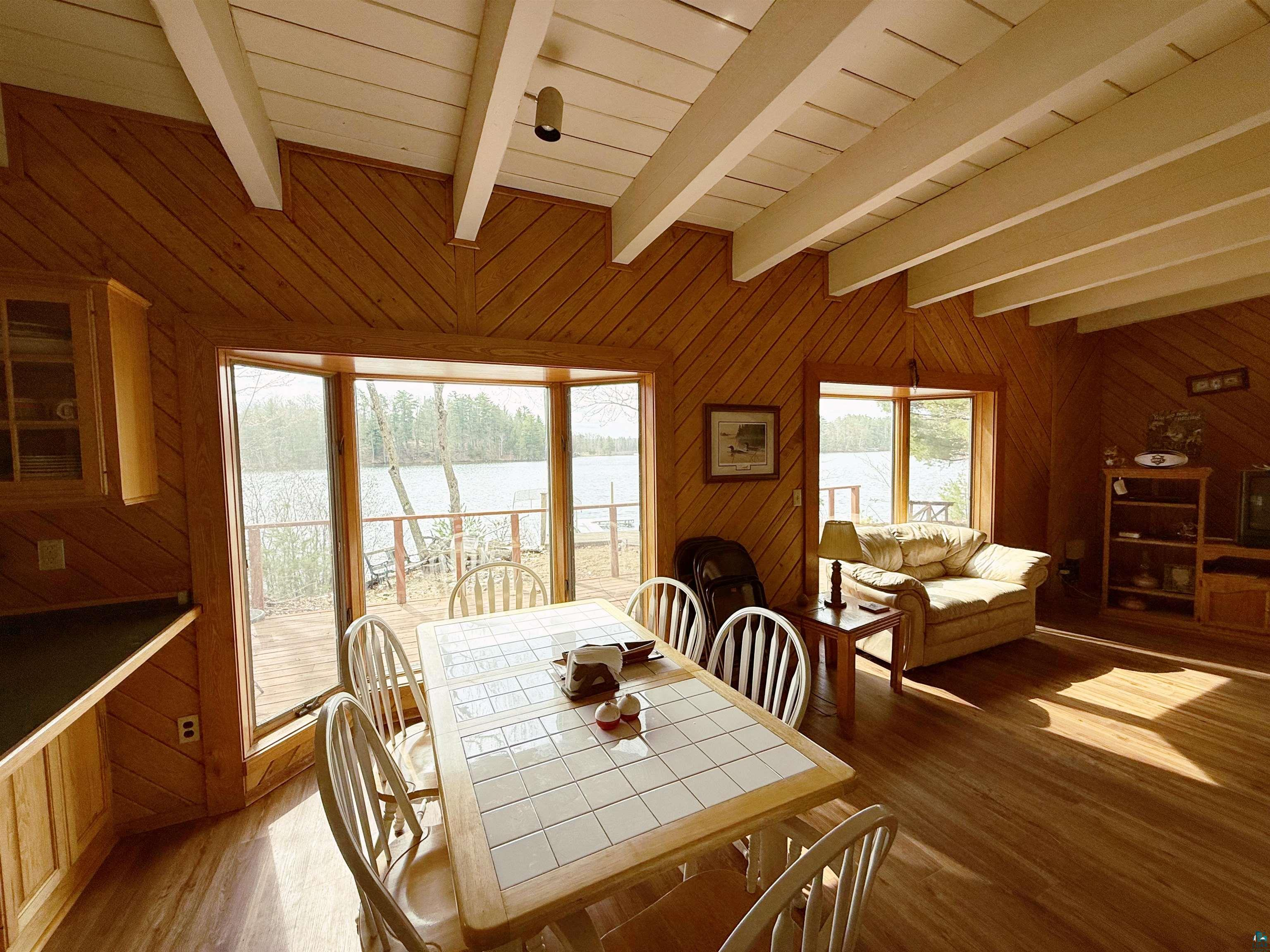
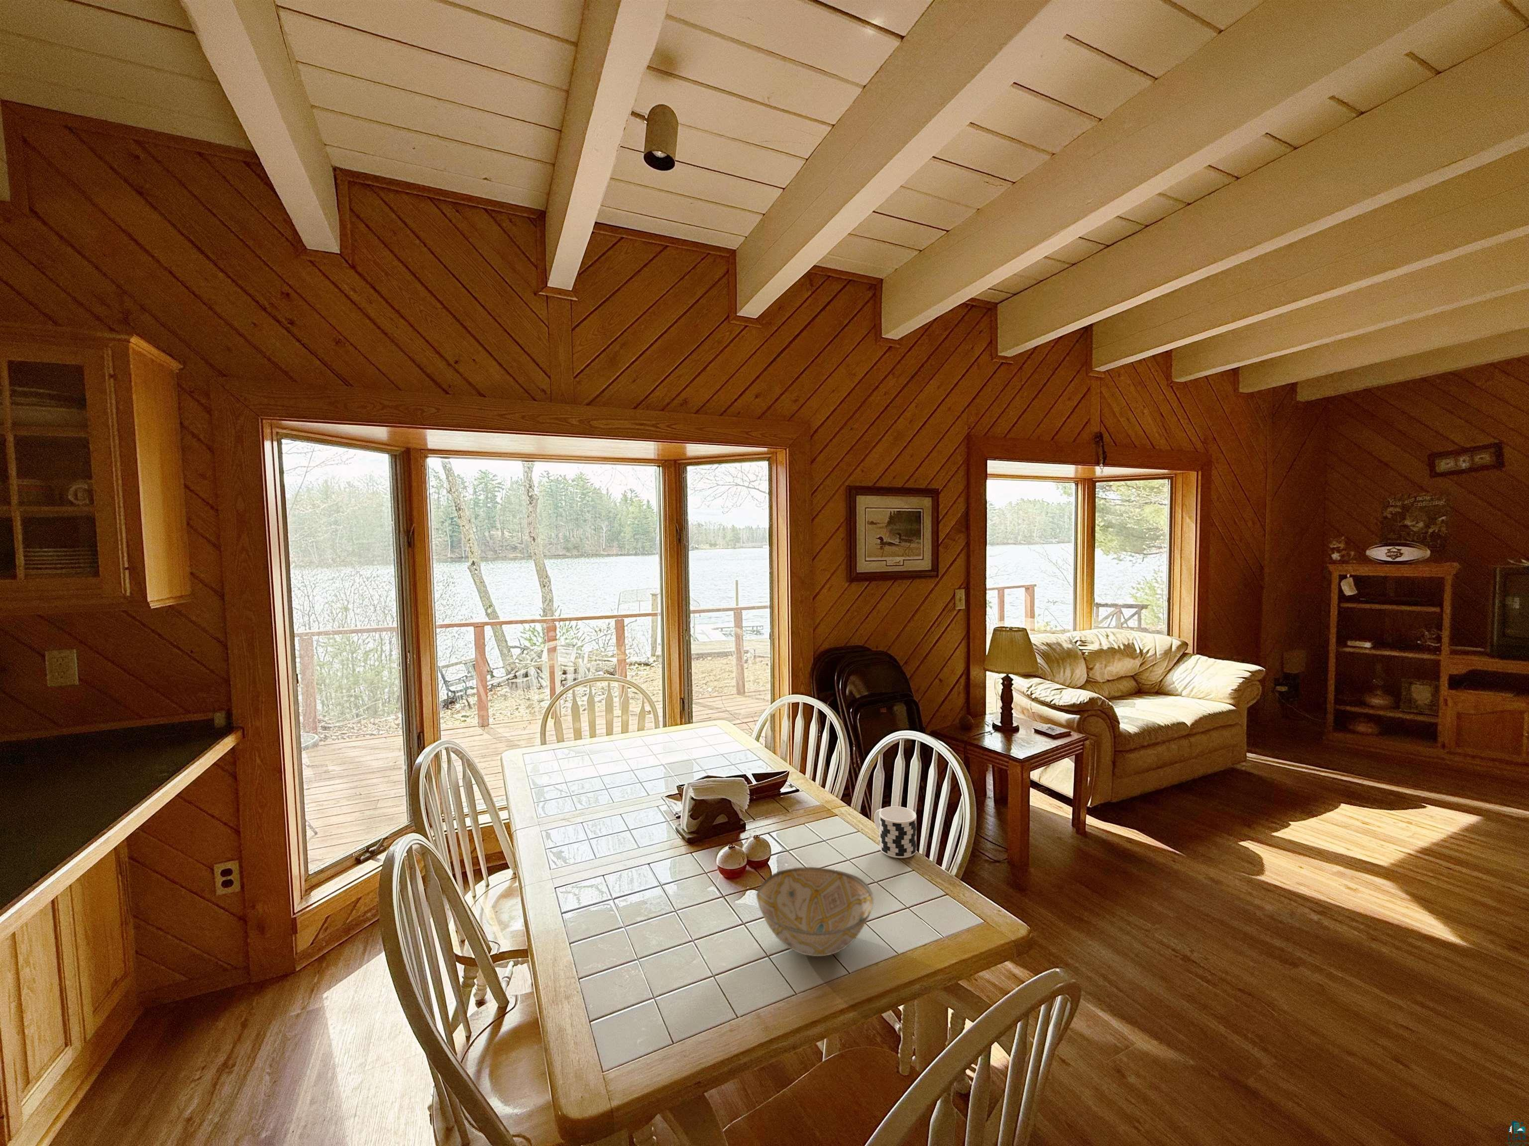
+ ceramic bowl [756,867,874,957]
+ cup [874,805,917,858]
